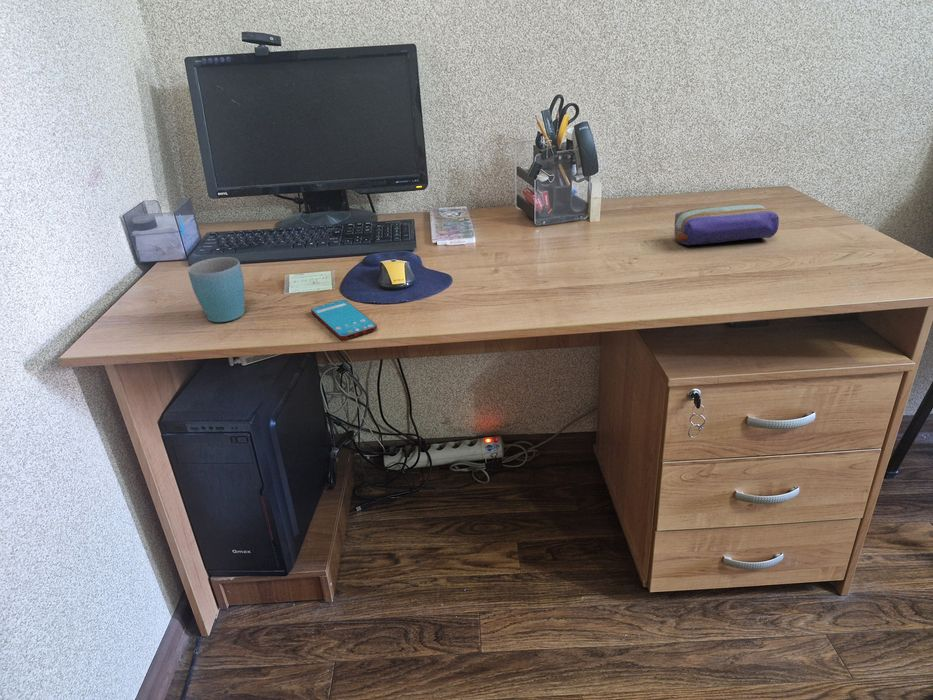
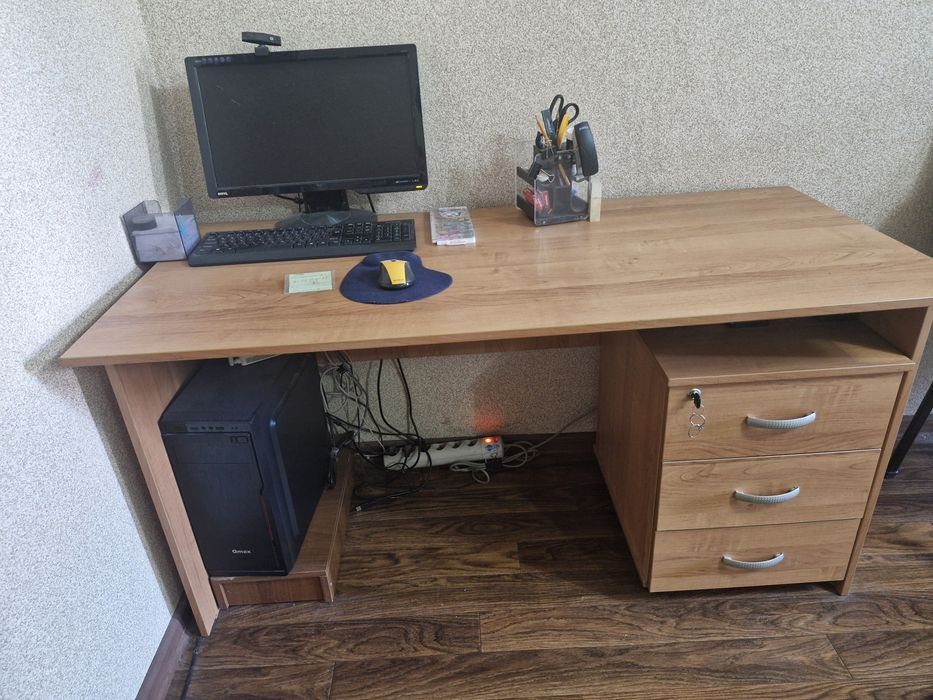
- pencil case [673,203,780,246]
- mug [187,256,245,323]
- smartphone [310,299,378,340]
